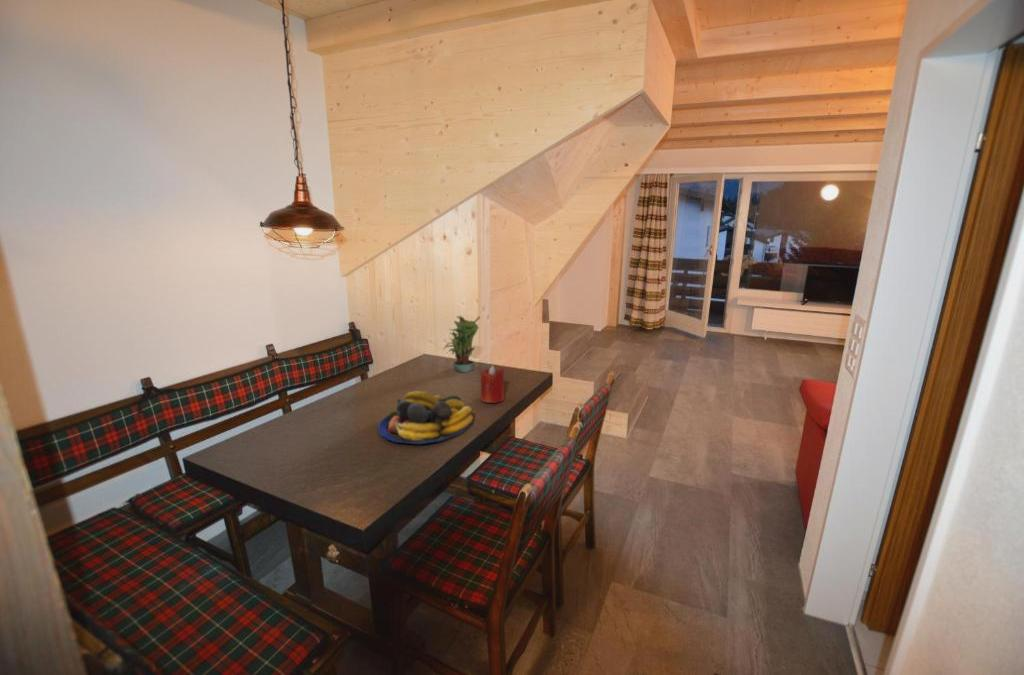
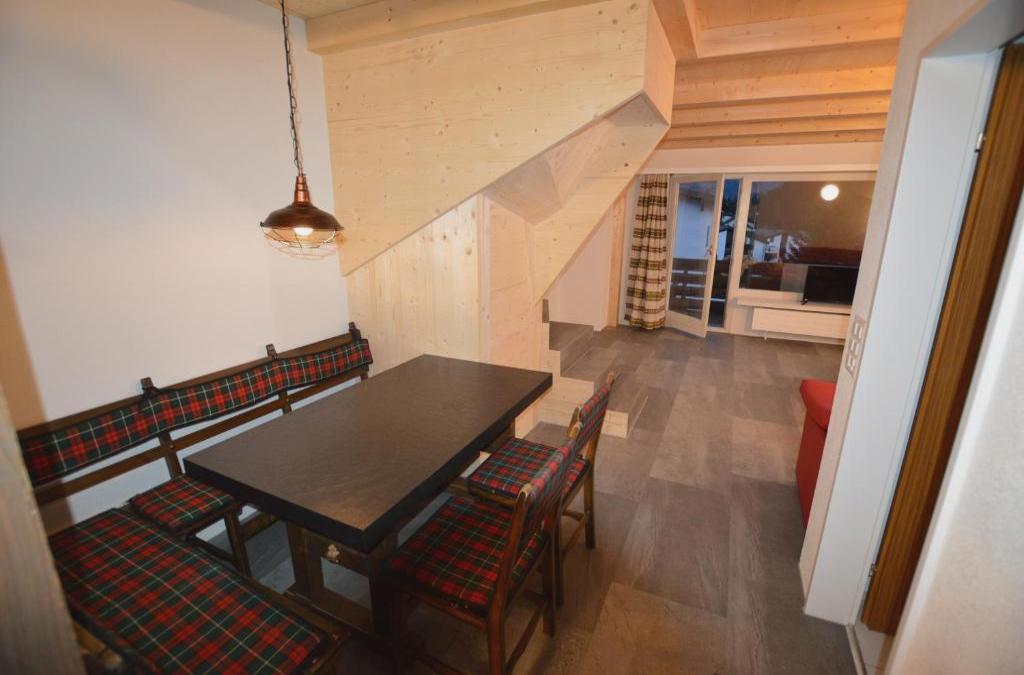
- fruit bowl [377,390,474,445]
- potted plant [442,315,481,373]
- candle [480,364,505,404]
